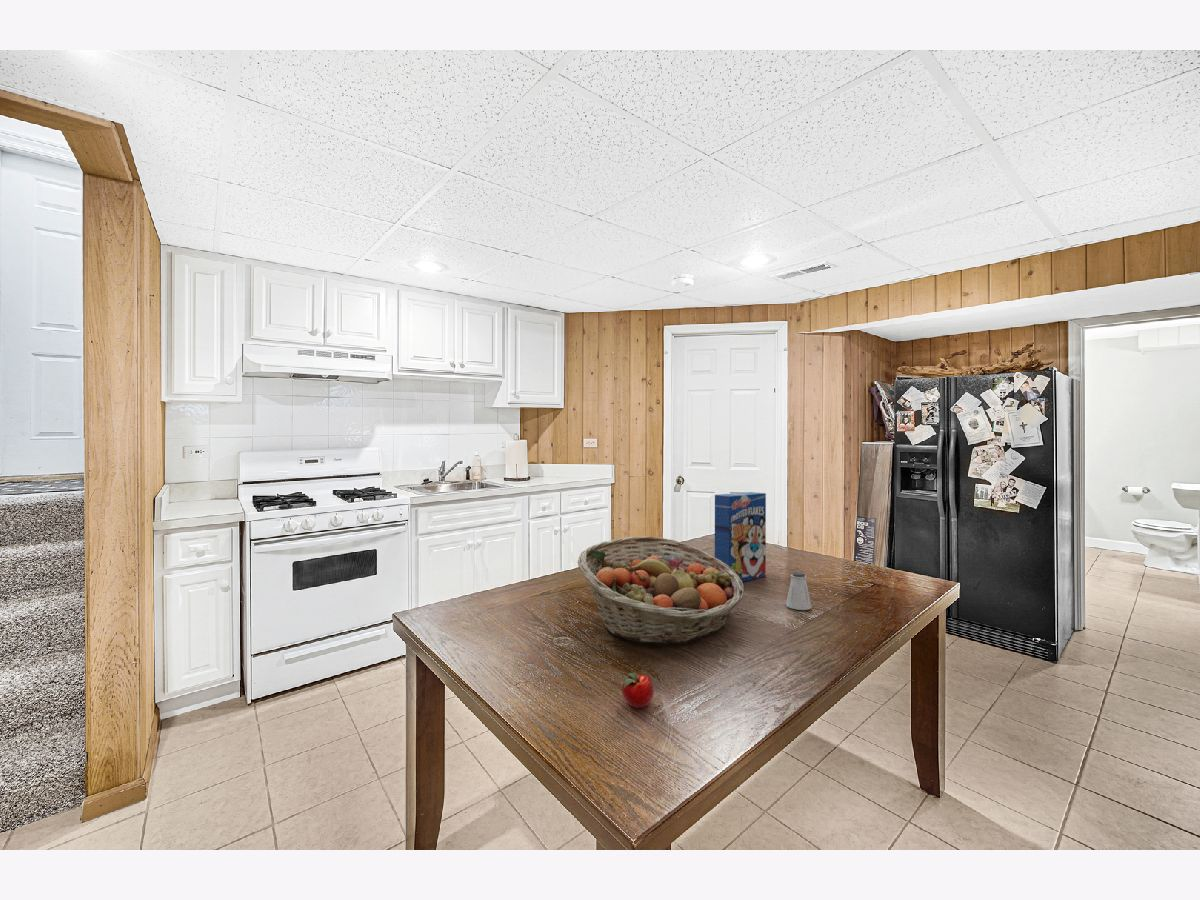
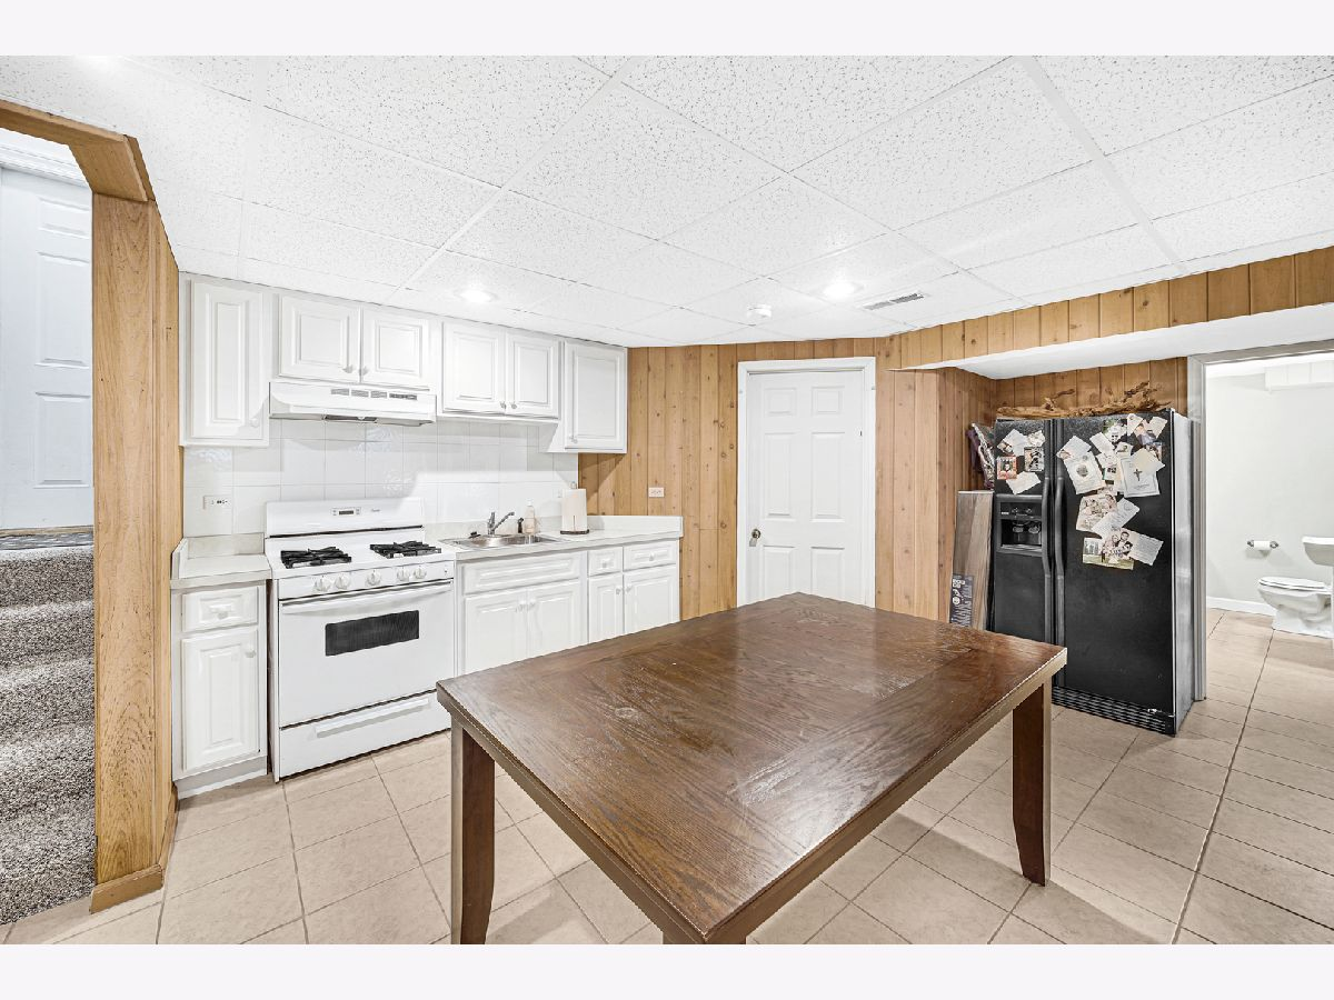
- apple [621,672,655,709]
- saltshaker [785,571,812,611]
- fruit basket [576,535,745,646]
- cereal box [714,491,767,583]
